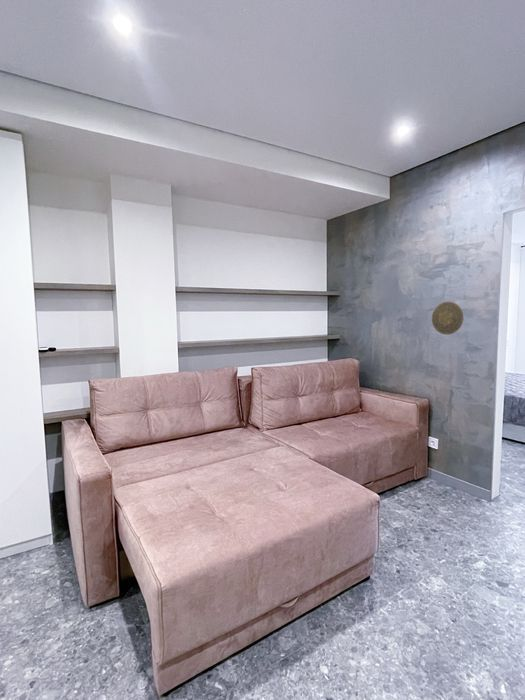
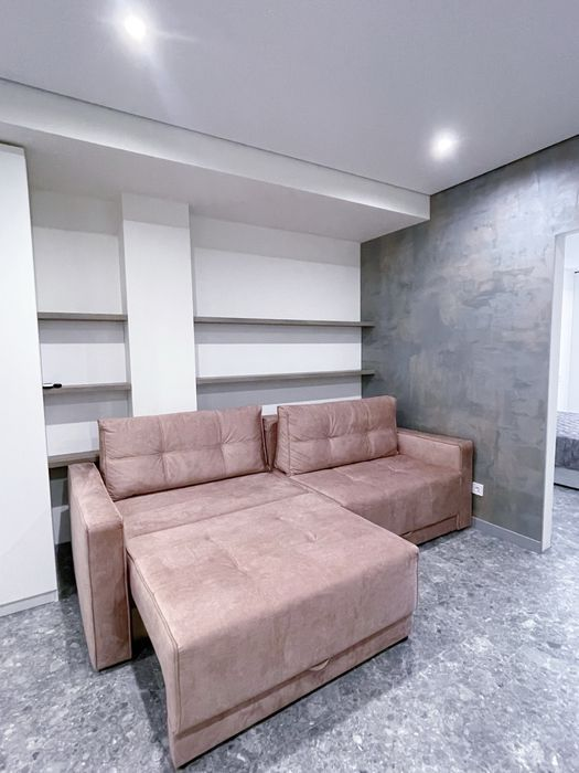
- decorative plate [431,301,464,336]
